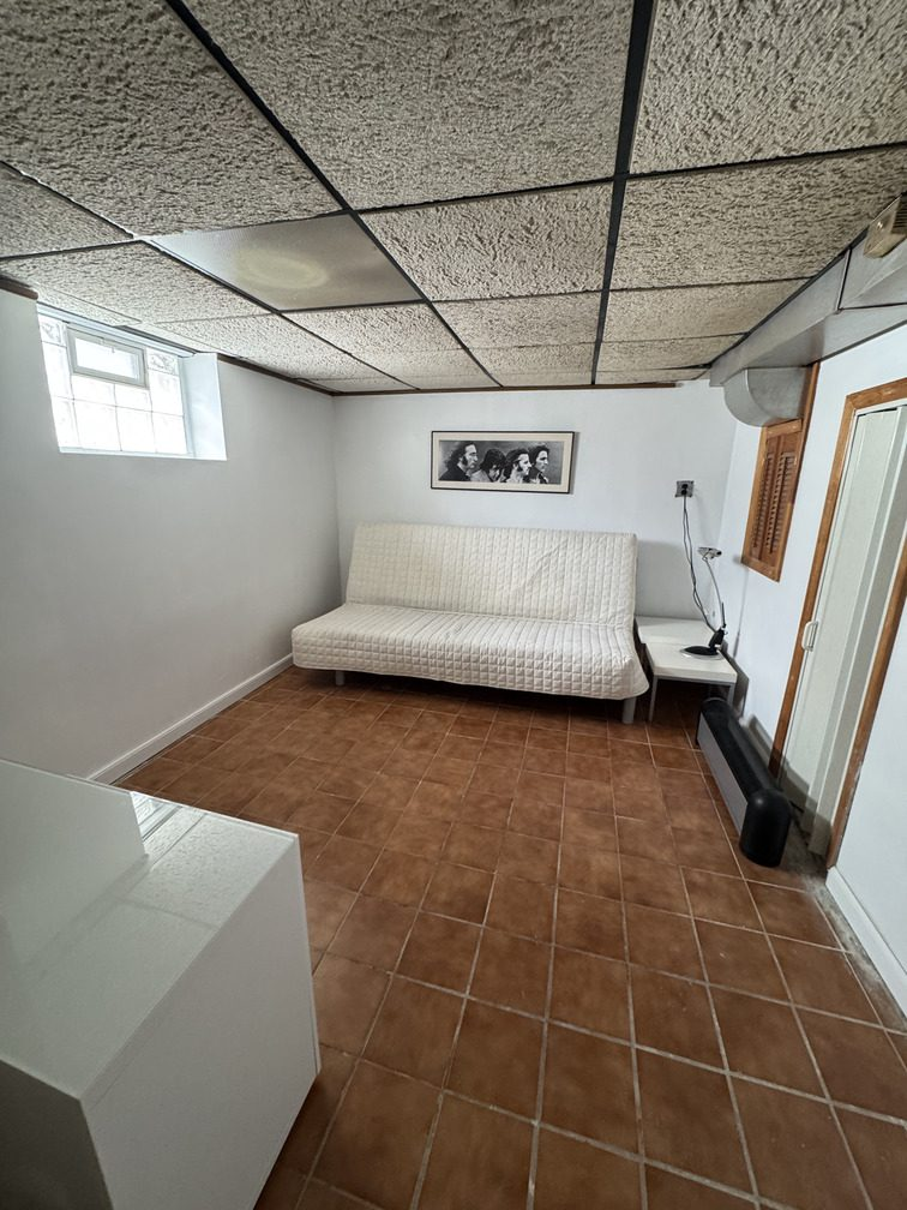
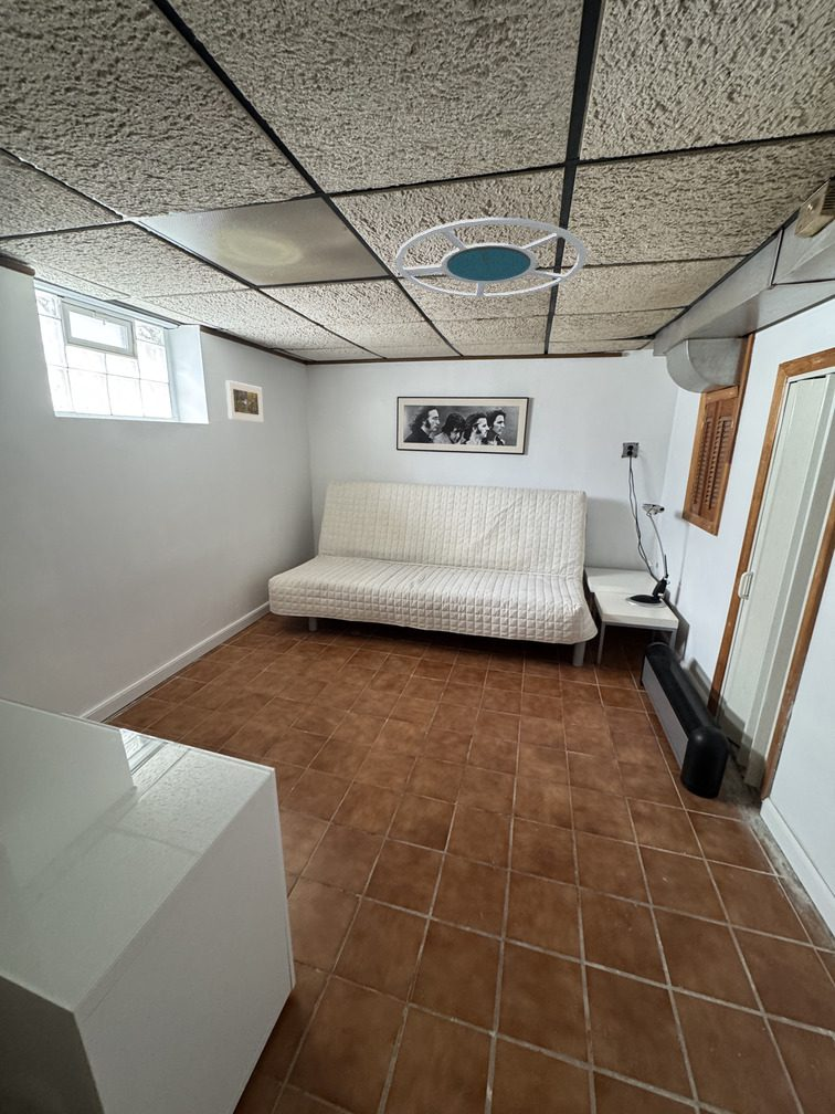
+ ceiling lamp [394,217,589,298]
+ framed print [224,379,265,423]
